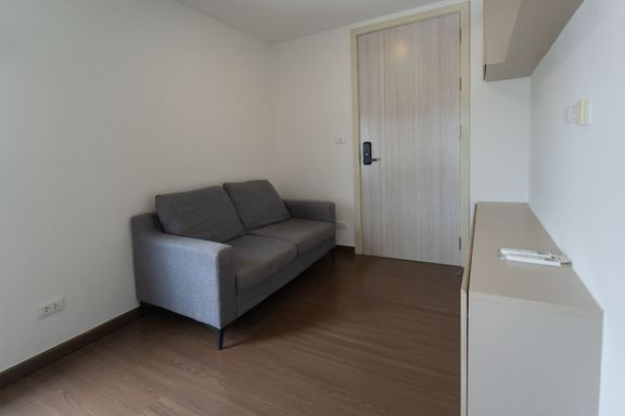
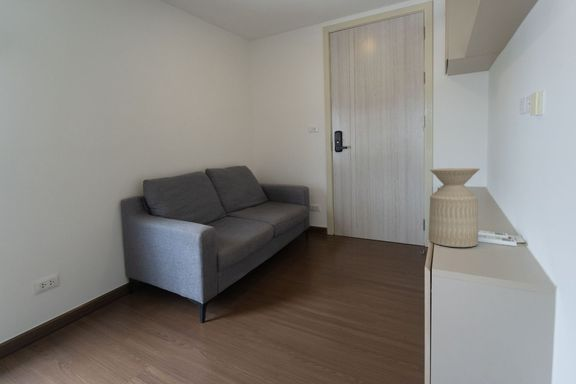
+ side table [427,167,481,248]
